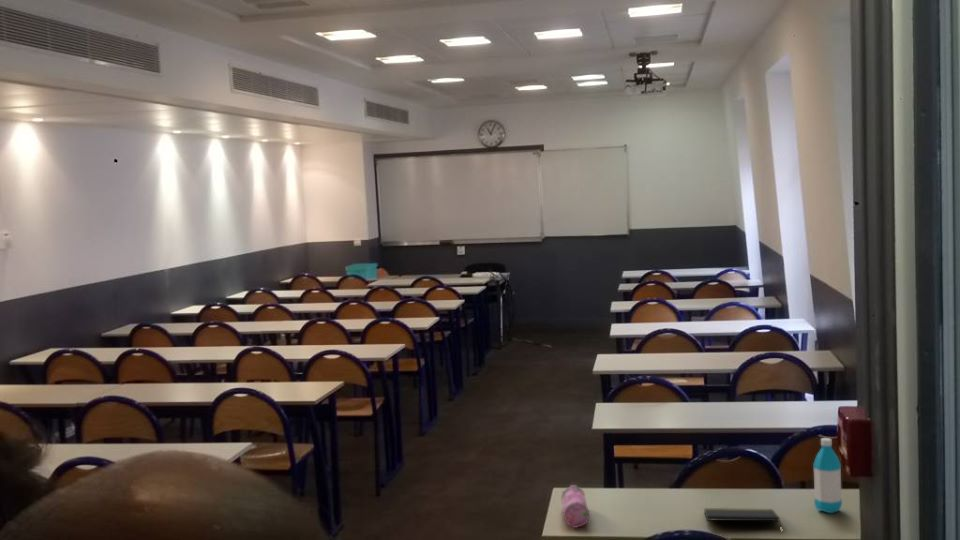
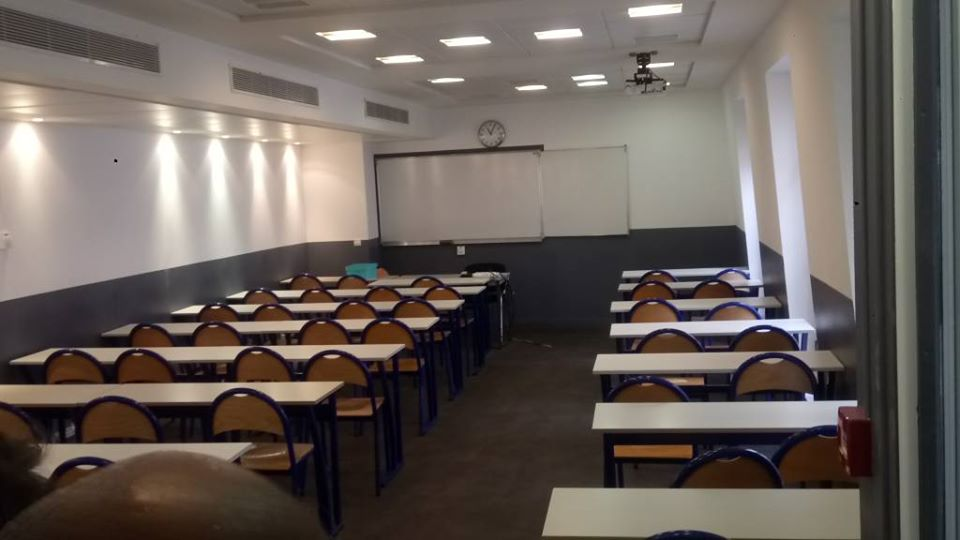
- notepad [703,507,782,526]
- pencil case [560,484,590,529]
- water bottle [812,437,843,514]
